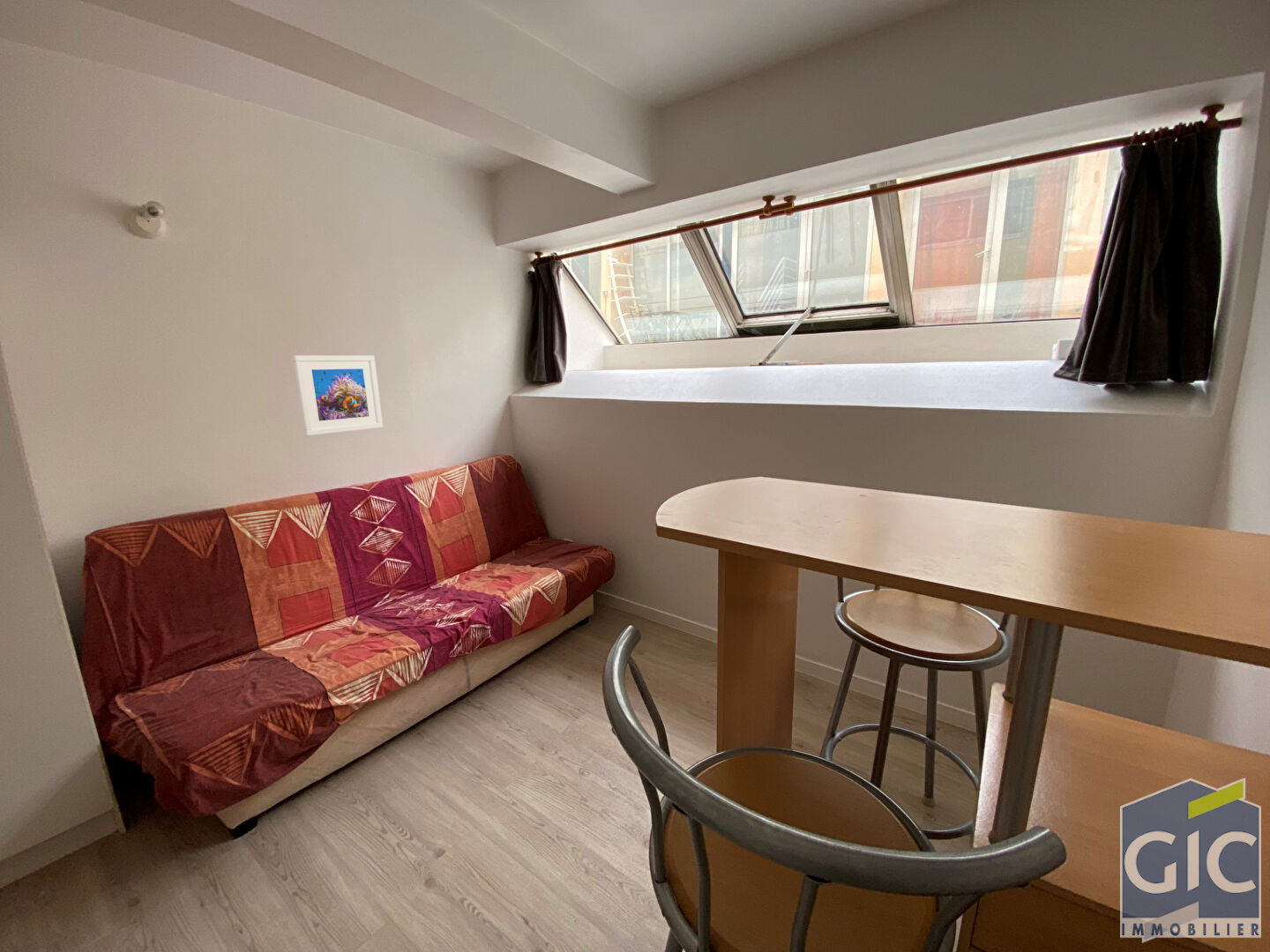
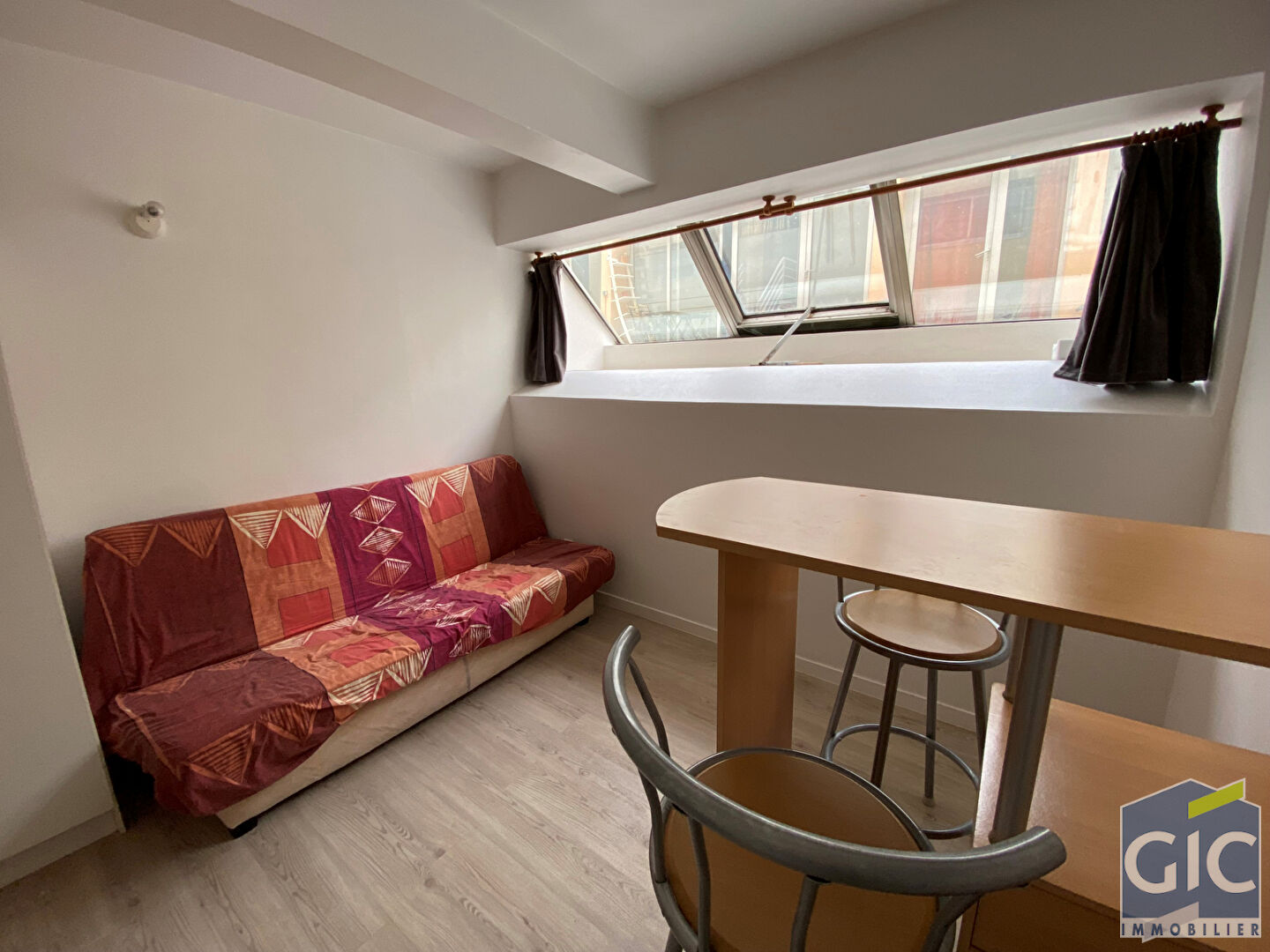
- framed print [292,354,384,436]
